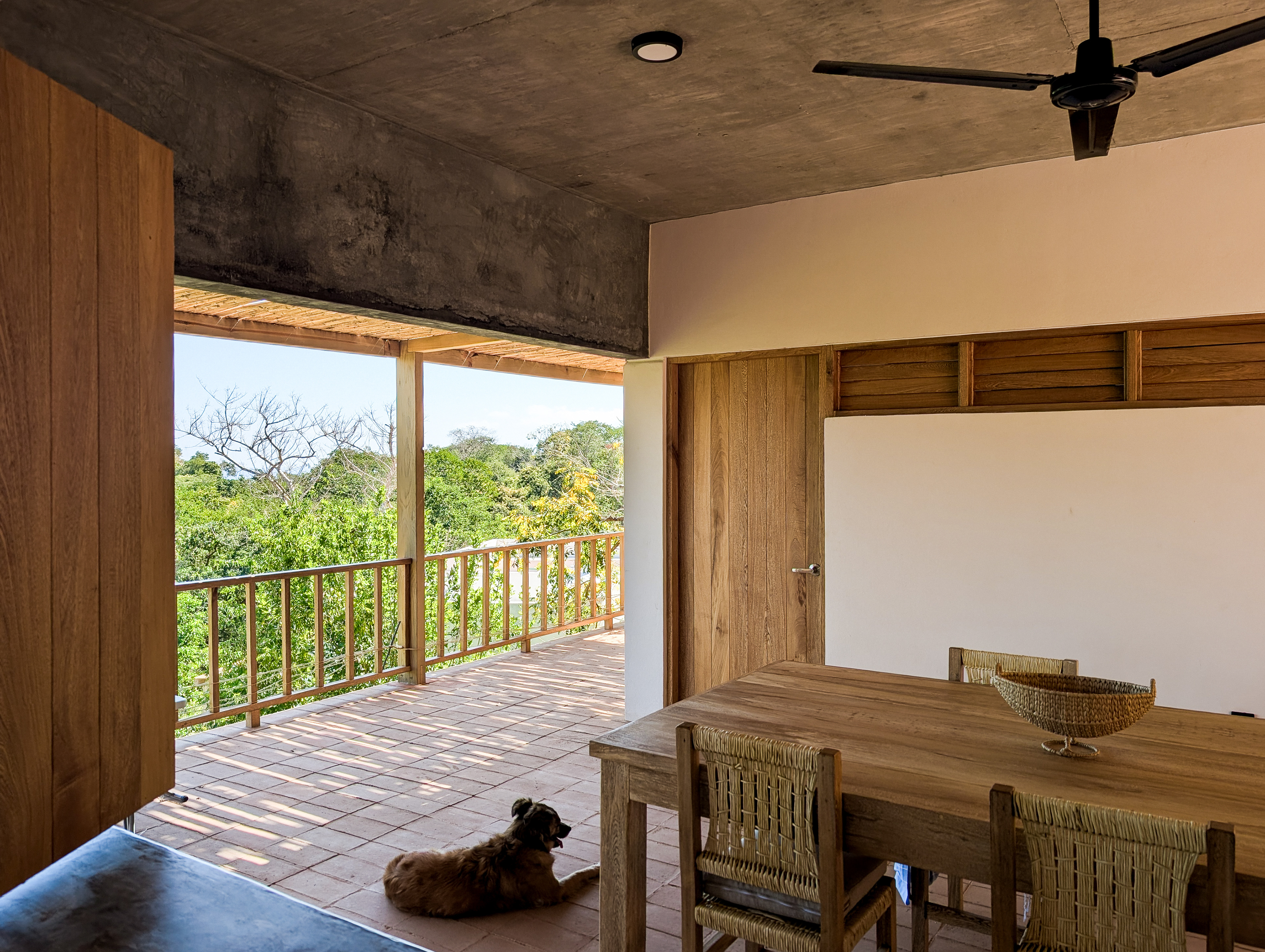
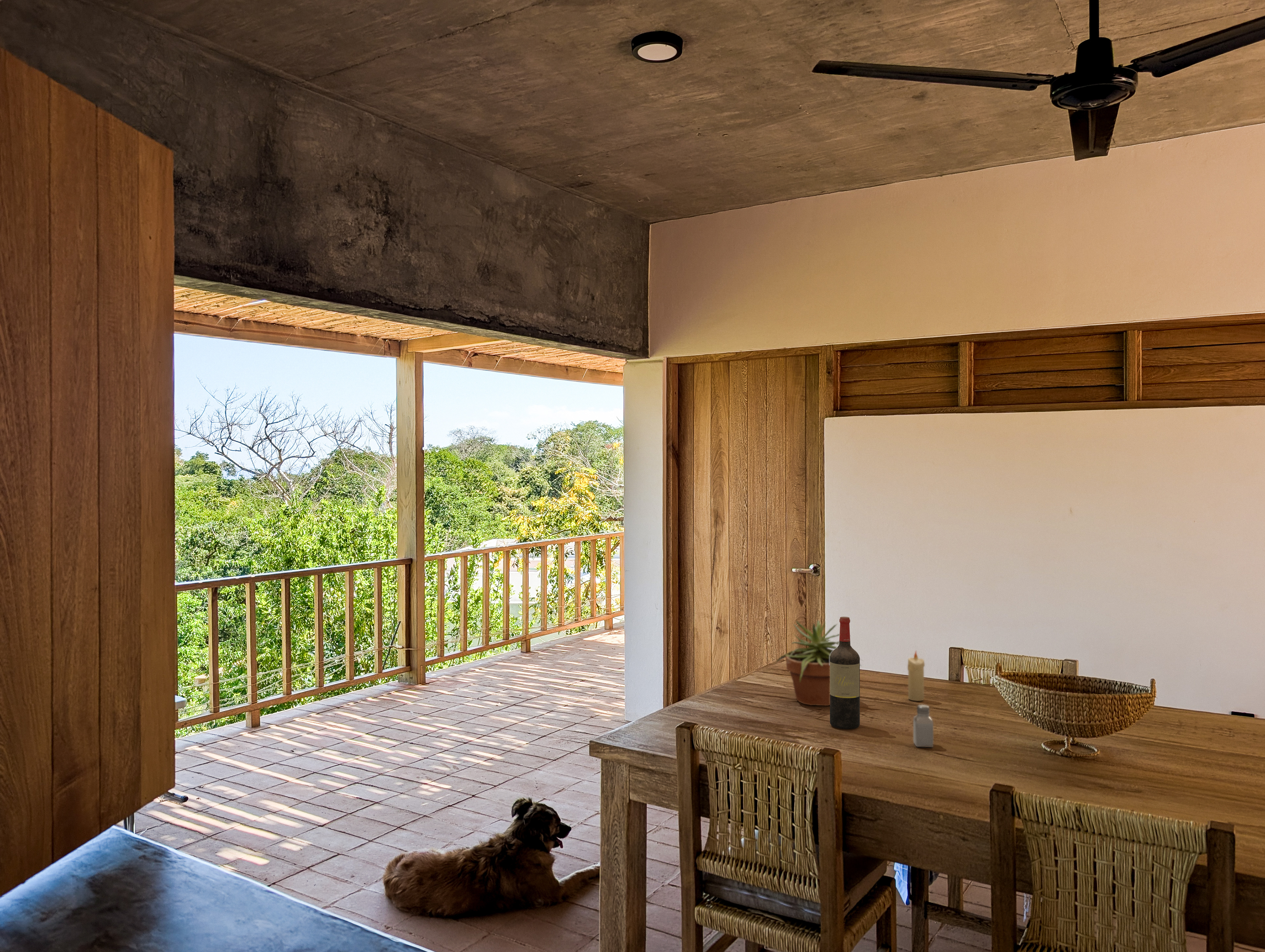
+ wine bottle [829,616,860,729]
+ candle [907,650,925,701]
+ saltshaker [913,704,934,748]
+ potted plant [774,620,864,706]
